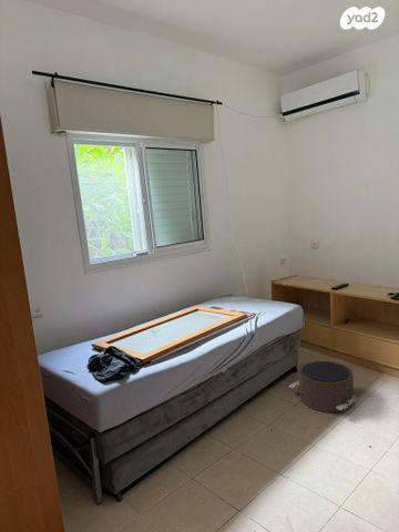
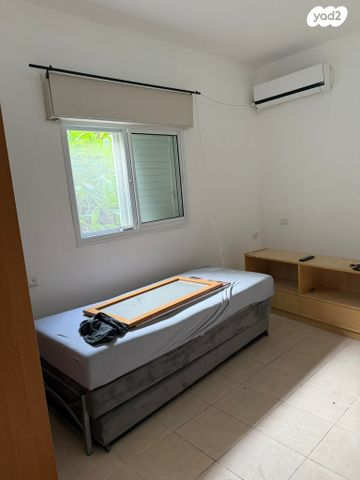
- pouf [288,360,360,413]
